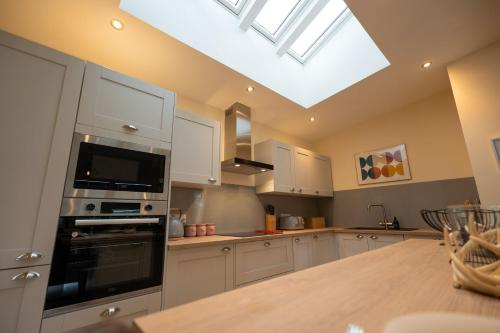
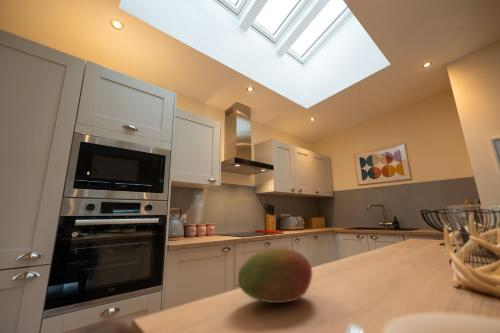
+ fruit [237,247,313,304]
